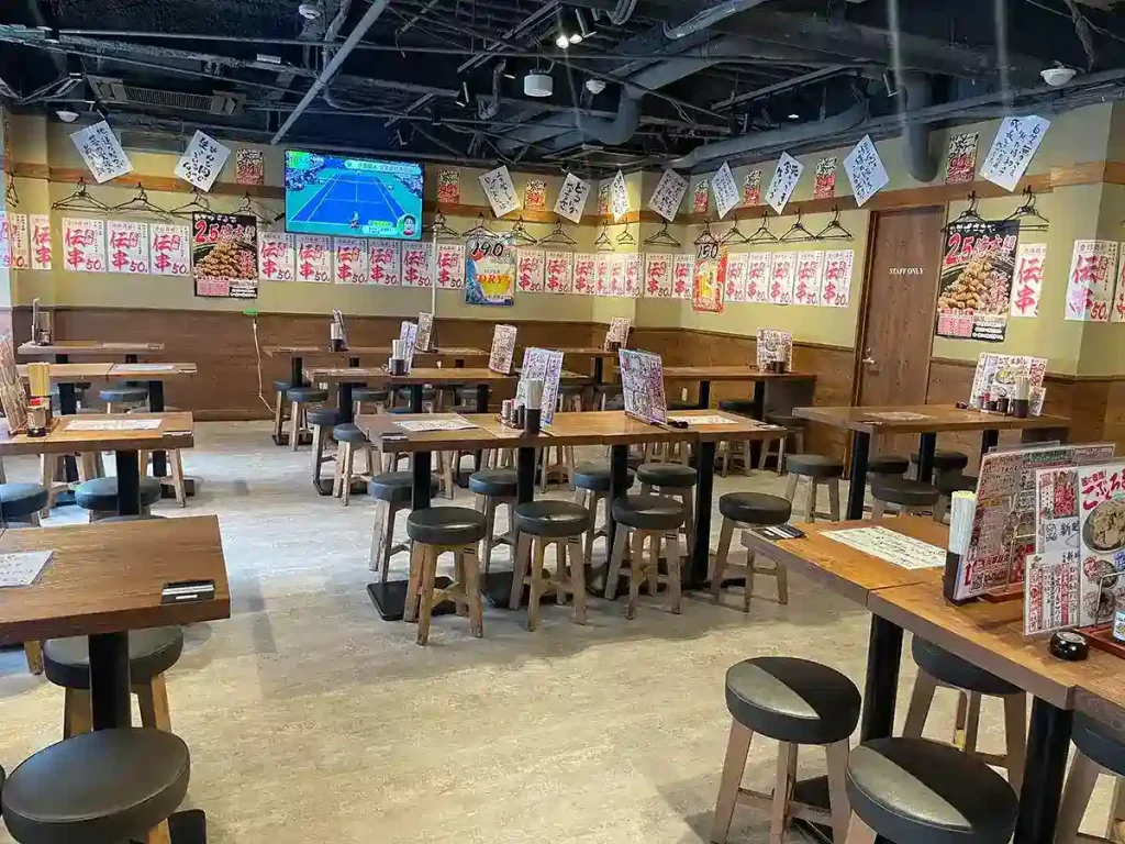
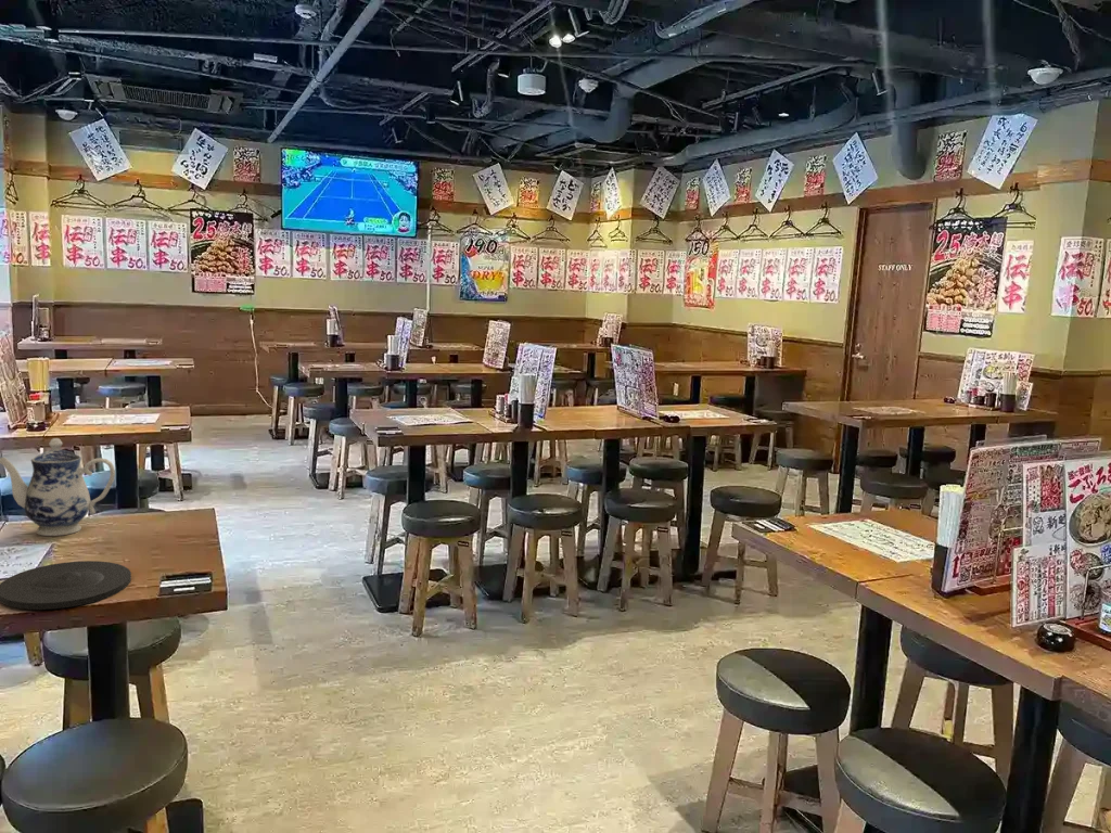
+ teapot [0,437,116,537]
+ plate [0,560,132,611]
